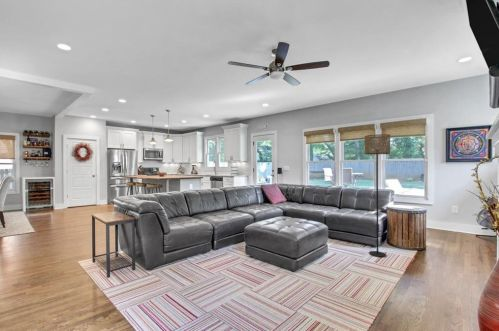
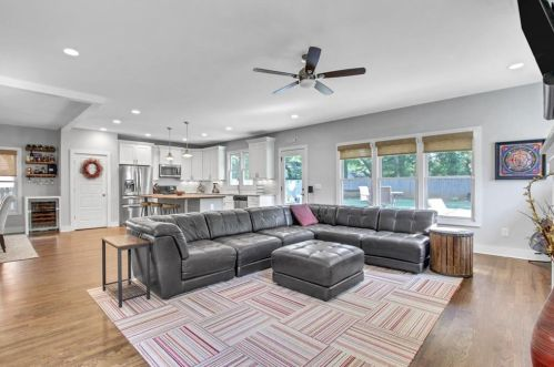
- floor lamp [363,133,391,258]
